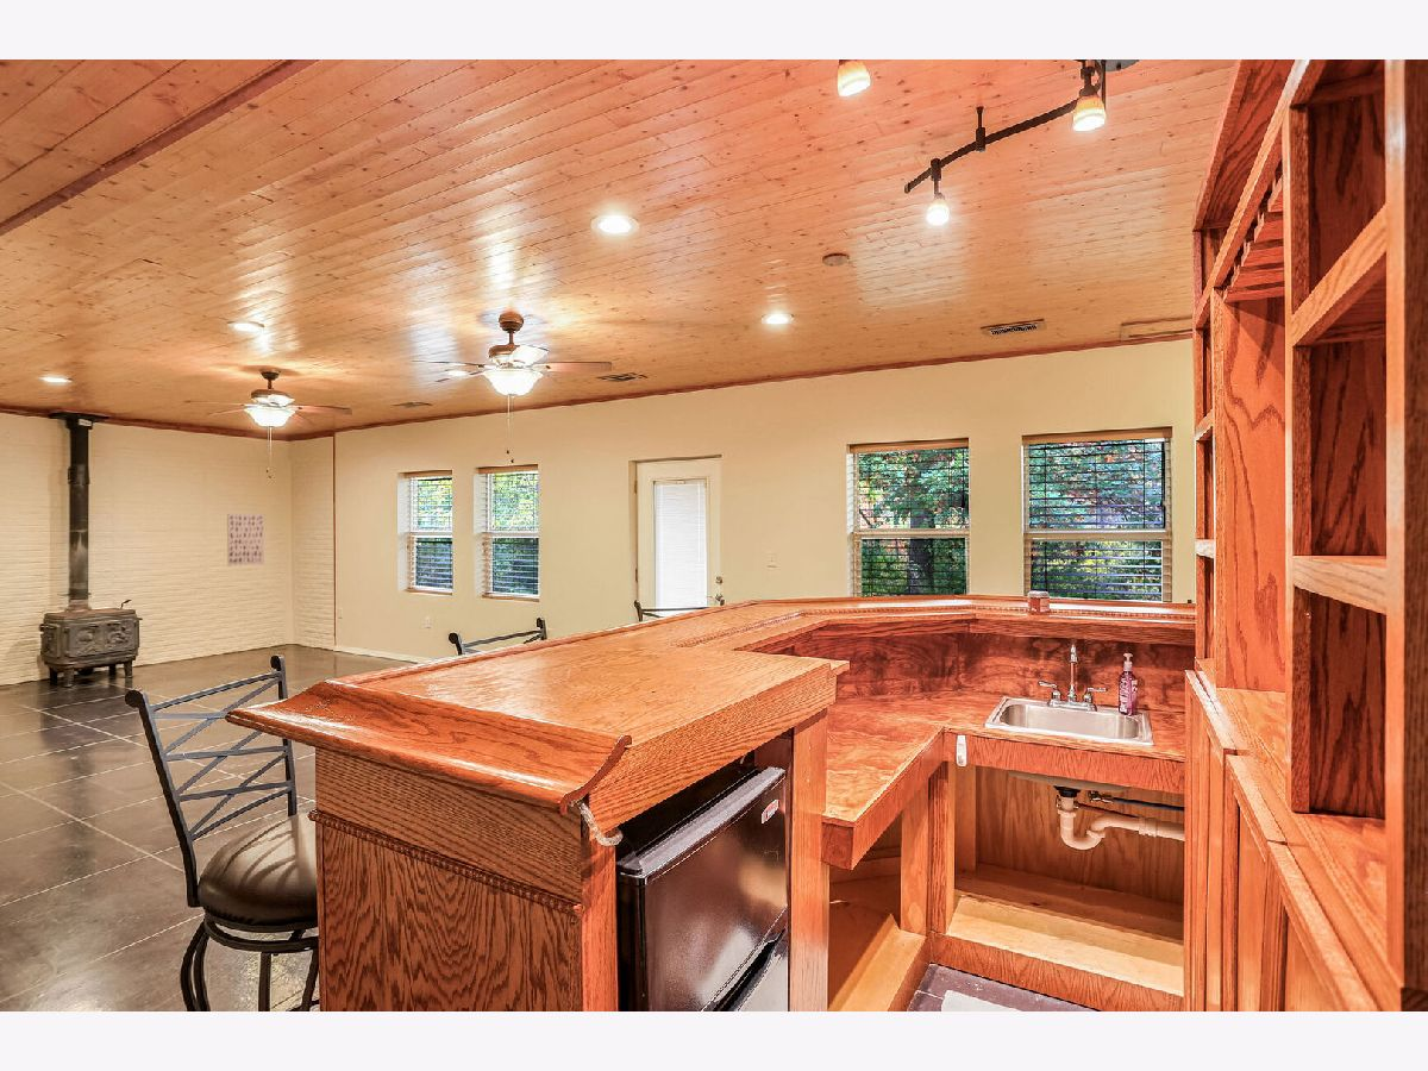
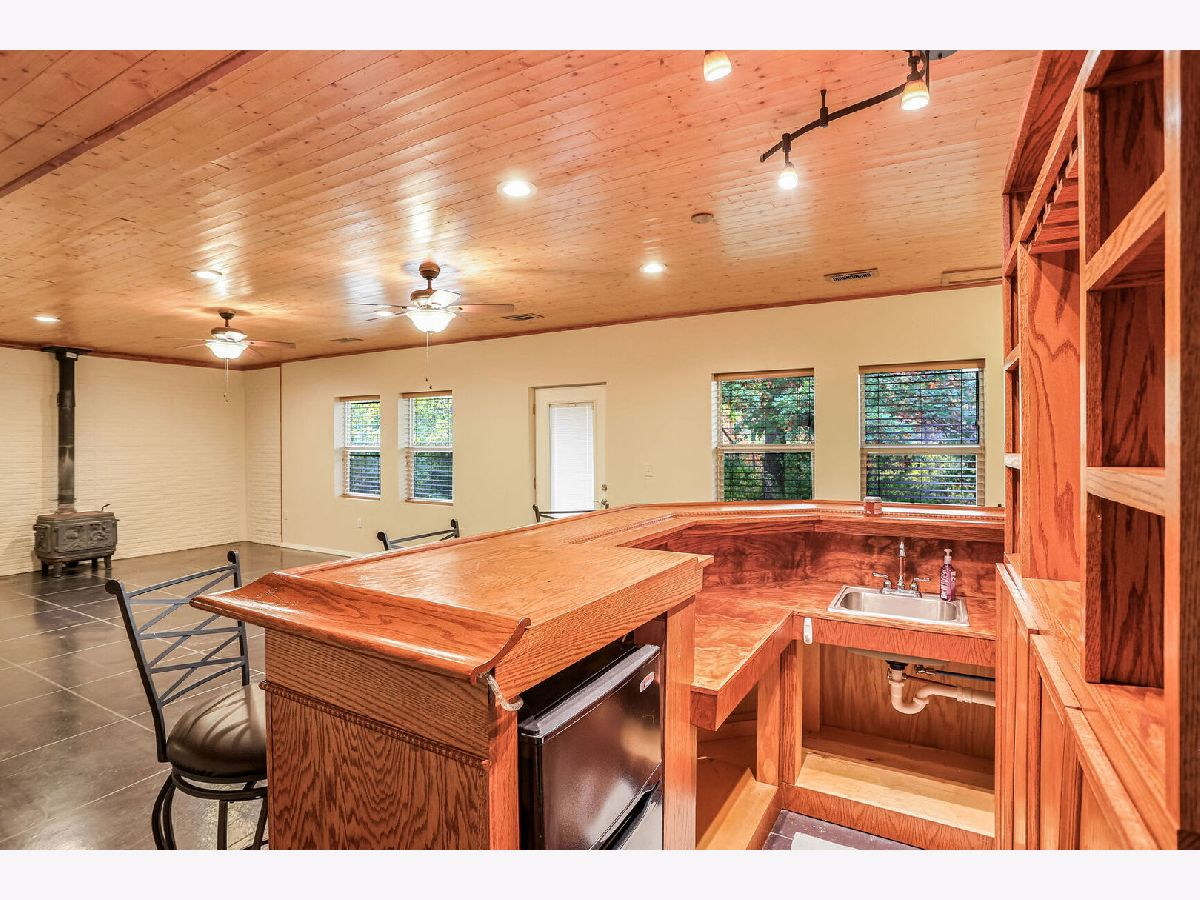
- wall art [226,513,265,566]
